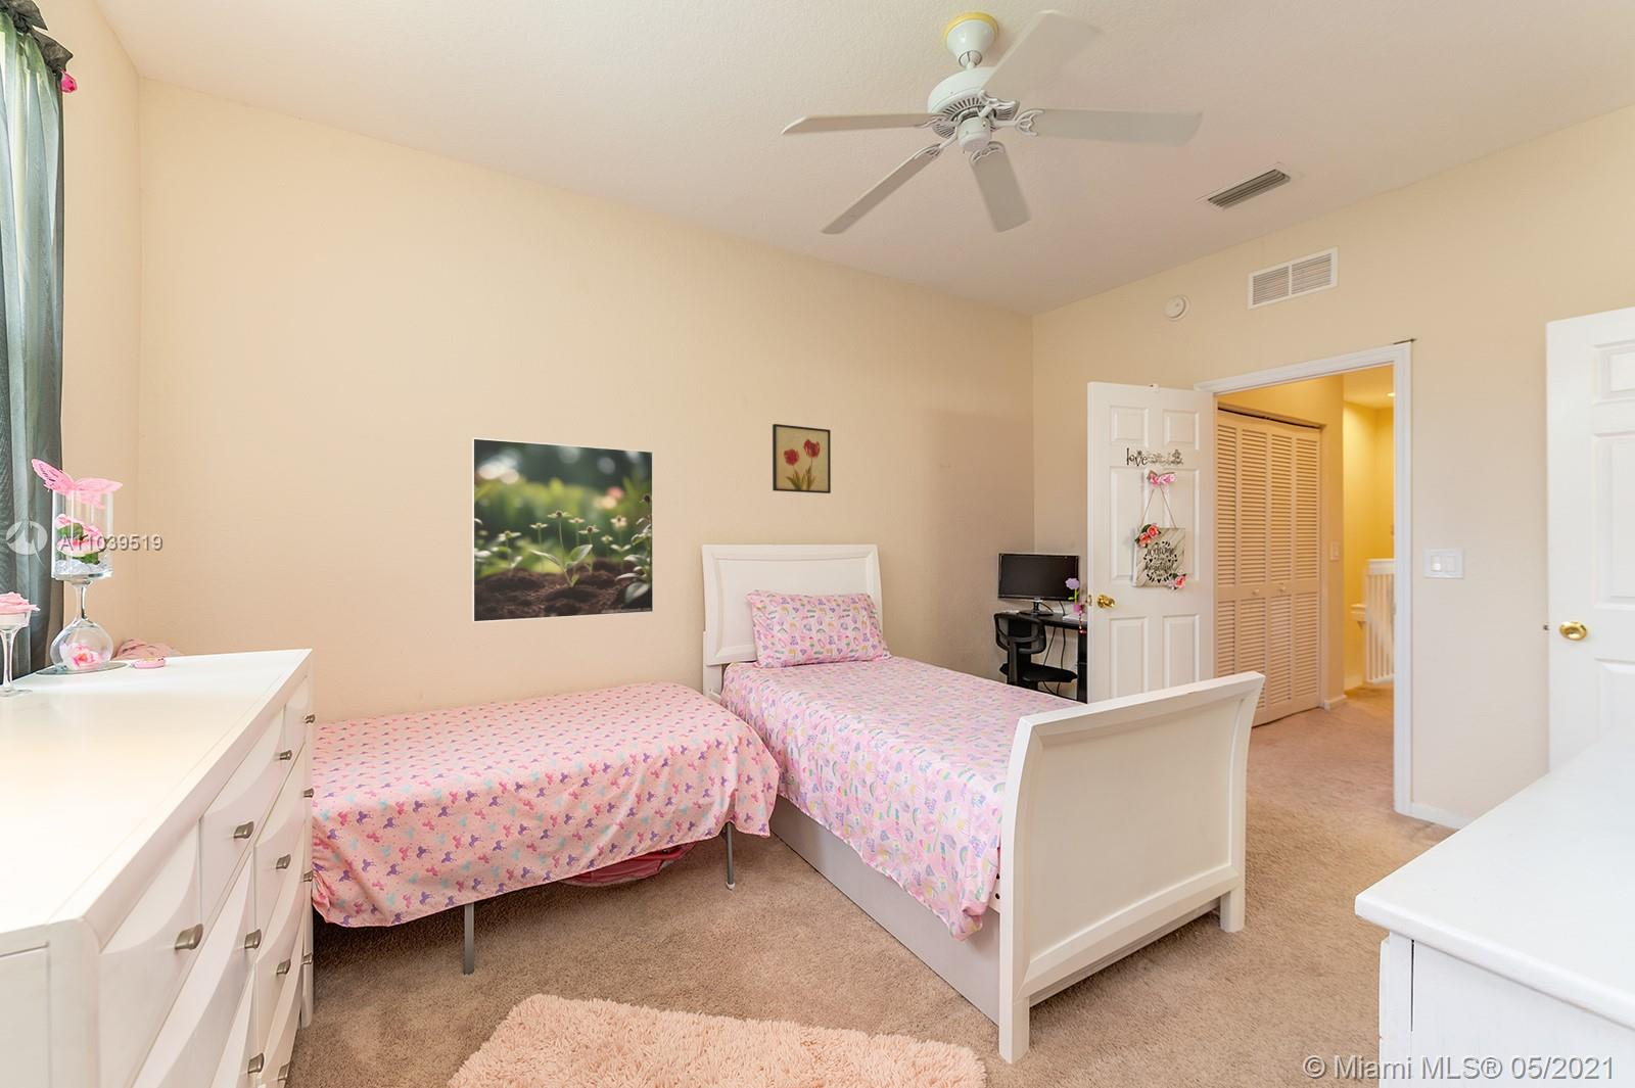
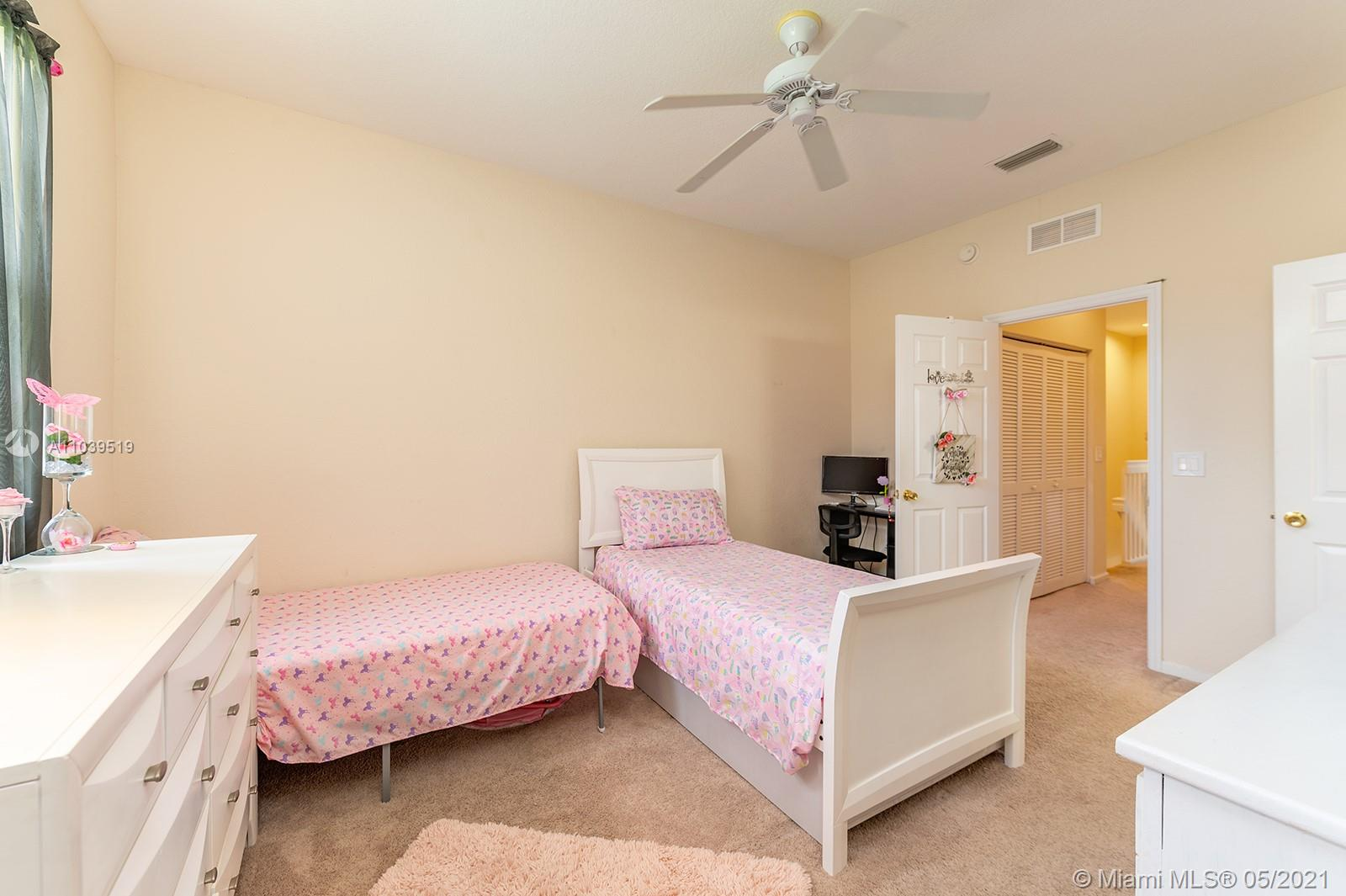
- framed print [471,437,655,623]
- wall art [771,423,832,494]
